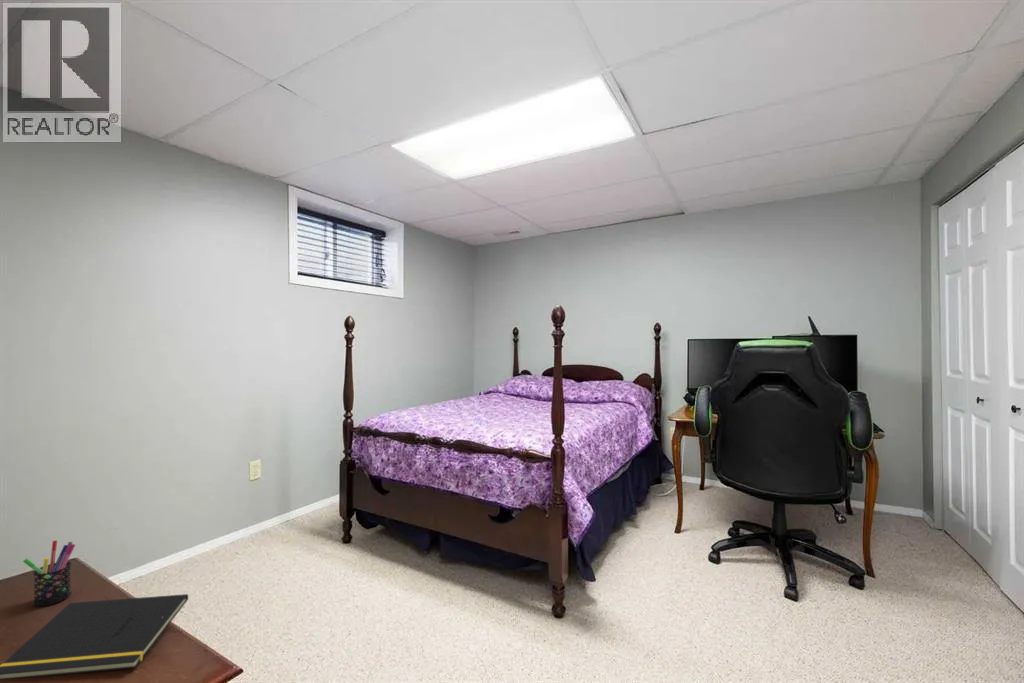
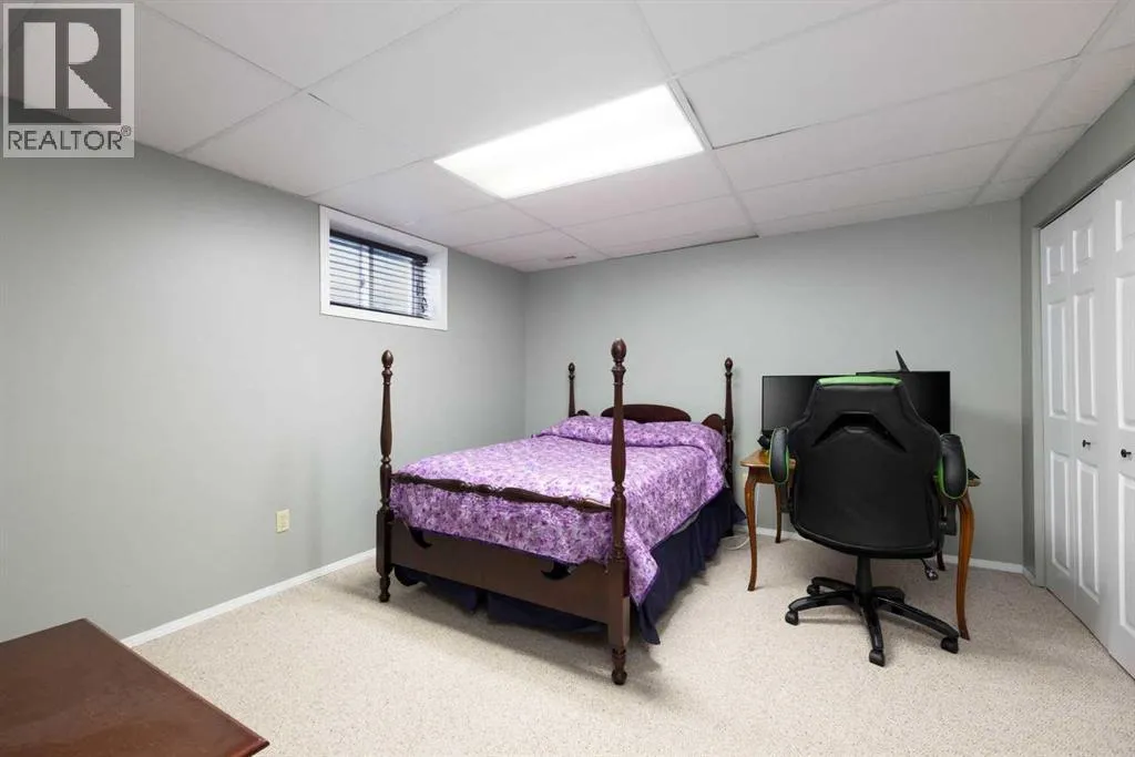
- notepad [0,593,189,680]
- pen holder [22,539,76,607]
